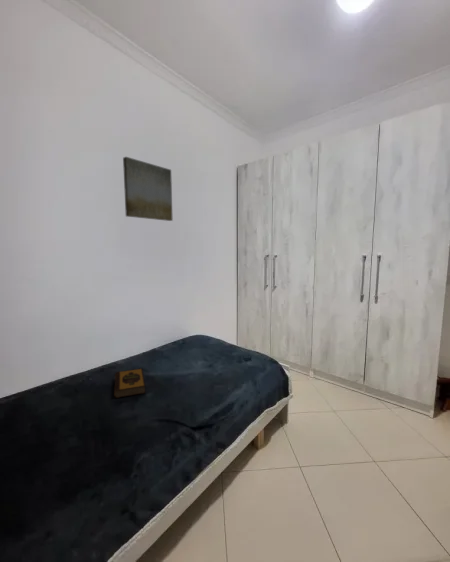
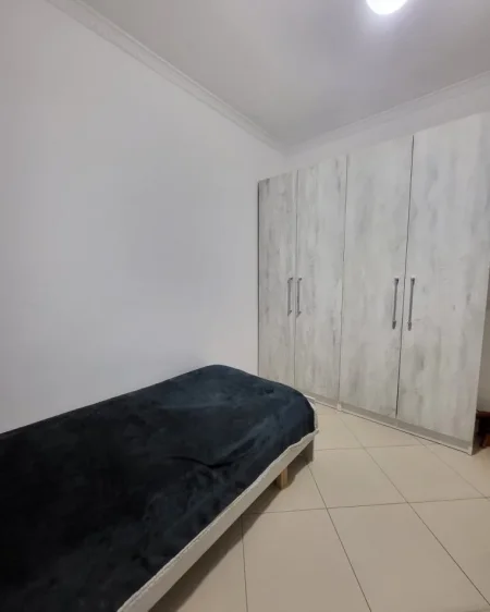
- wall art [122,156,174,222]
- hardback book [113,367,146,399]
